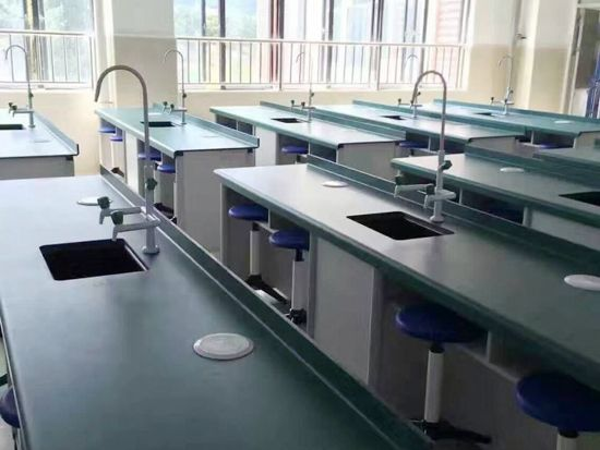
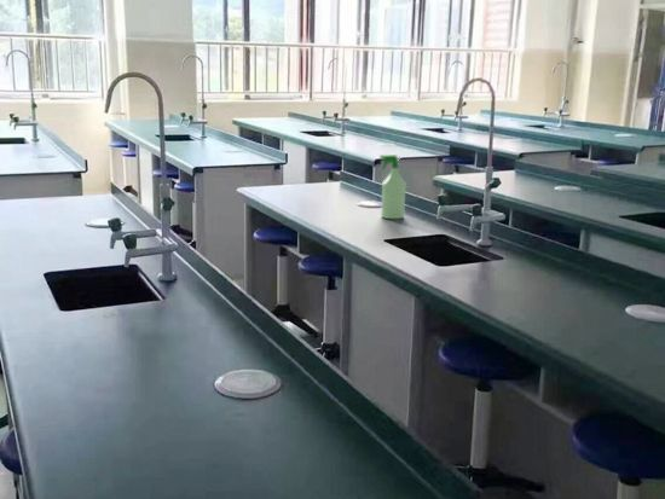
+ spray bottle [378,153,407,220]
